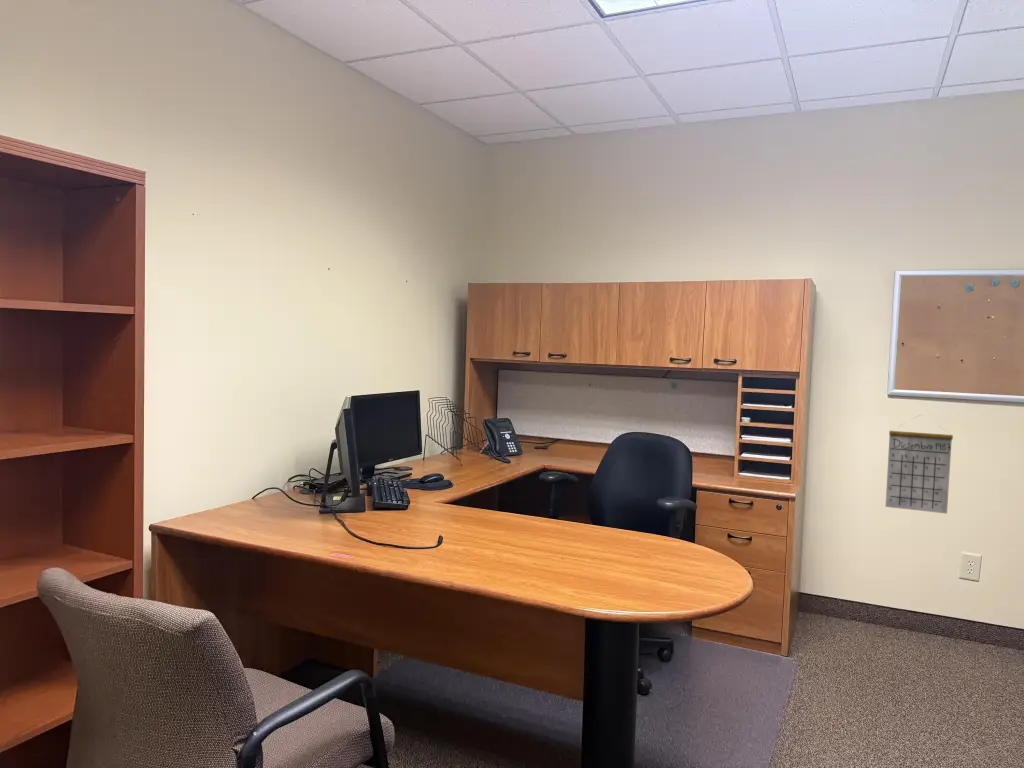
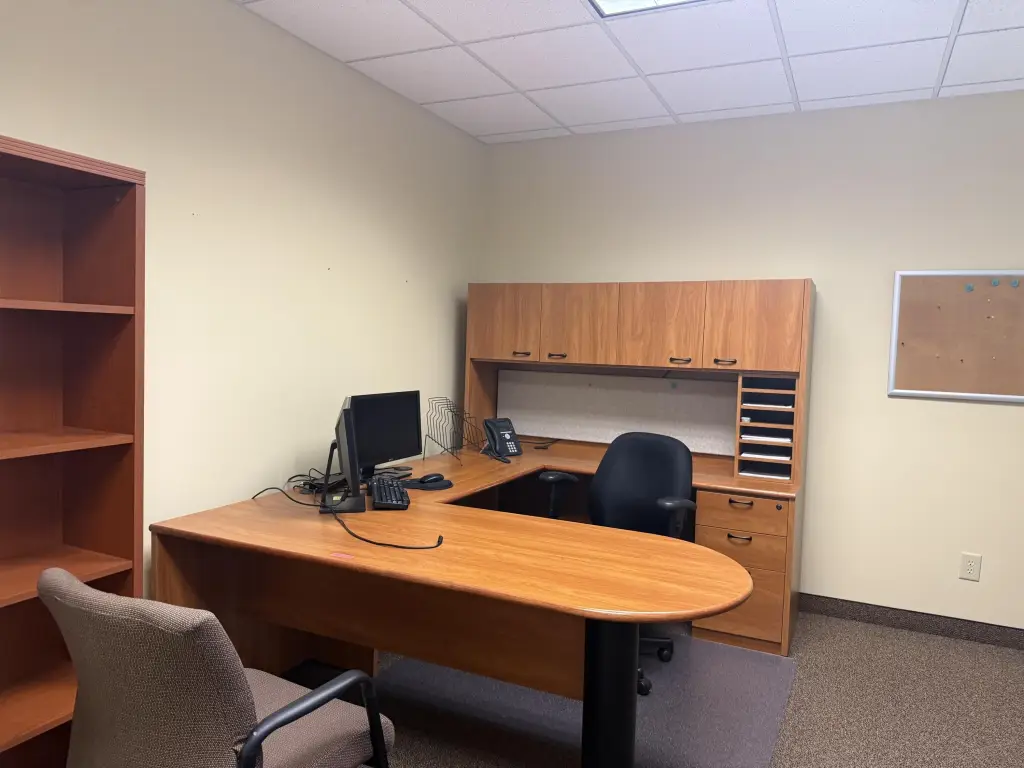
- calendar [884,413,954,515]
